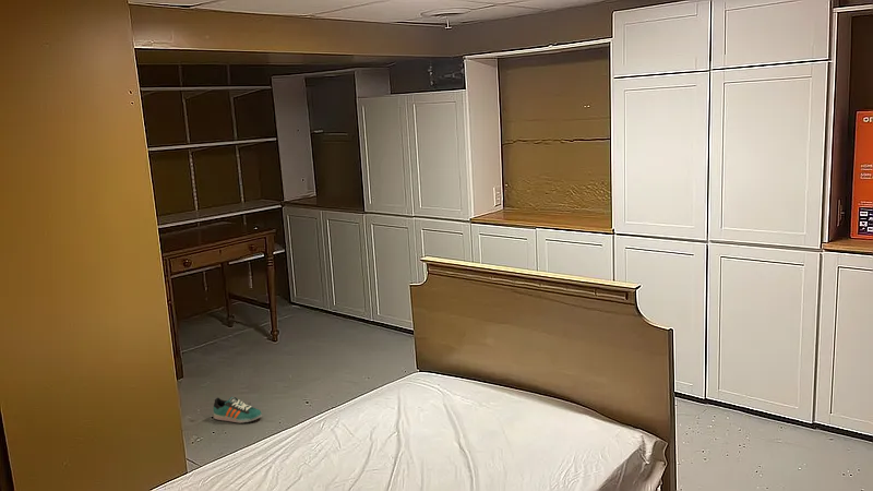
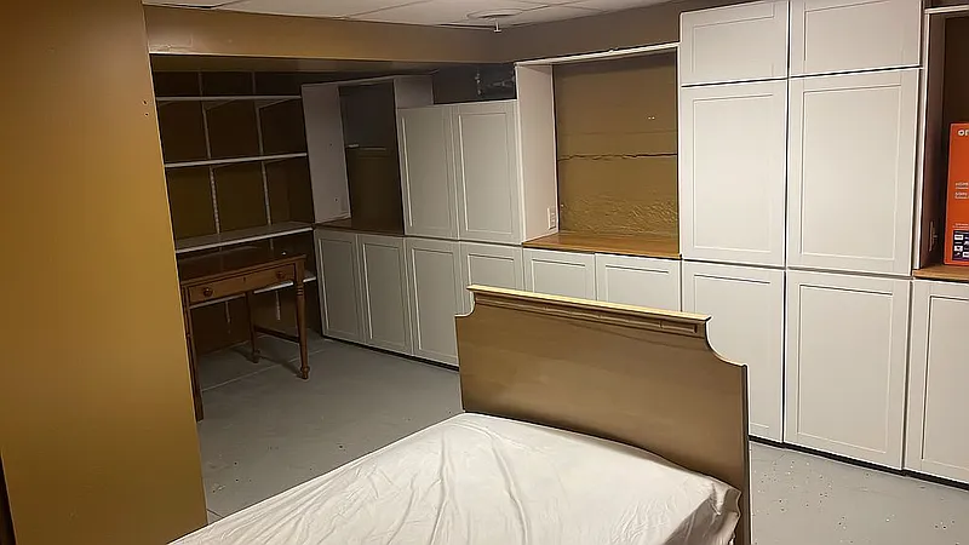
- sneaker [213,396,263,423]
